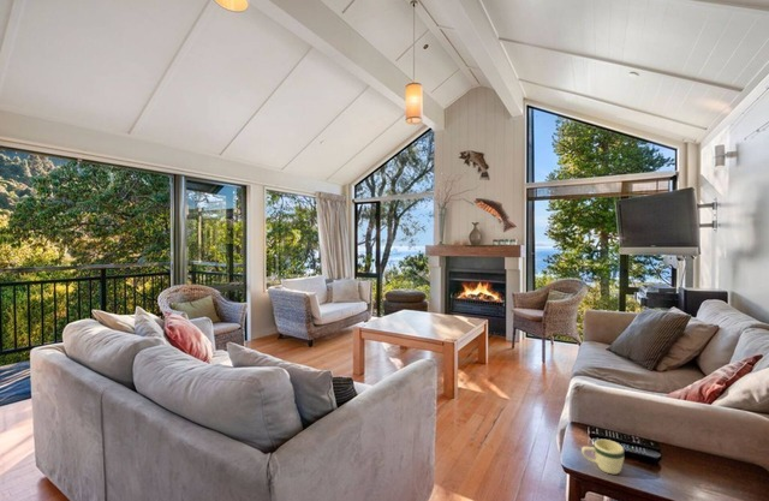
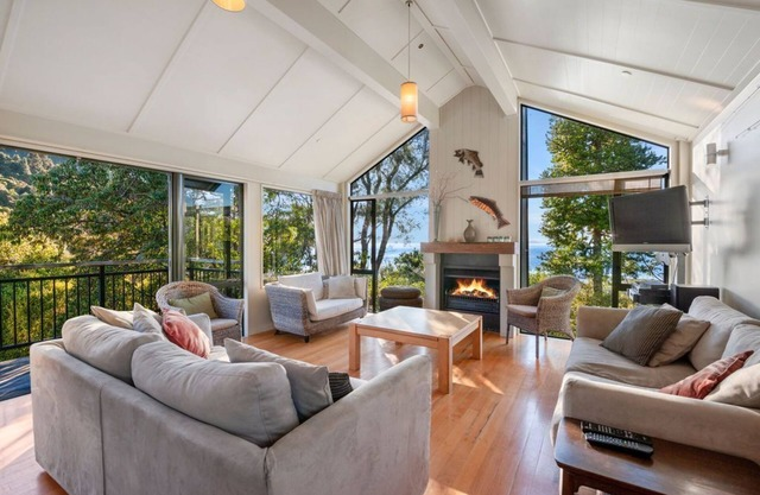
- mug [580,439,625,475]
